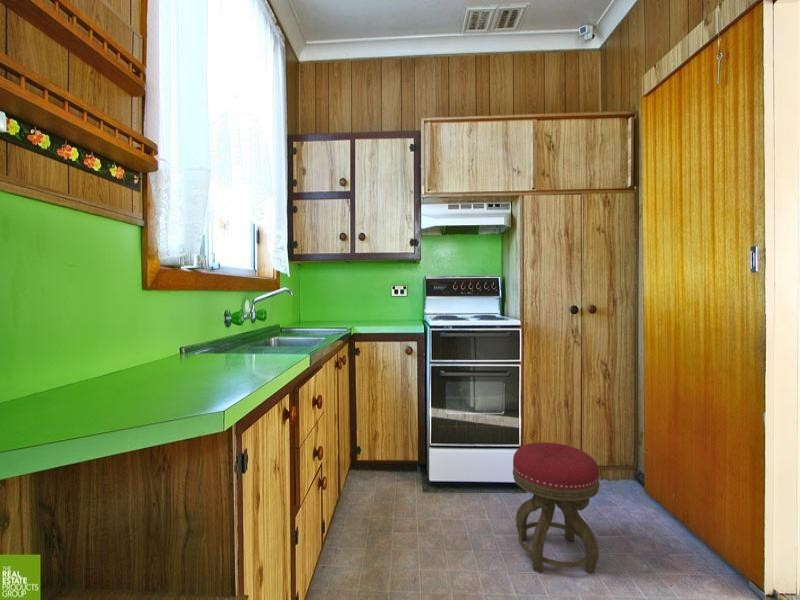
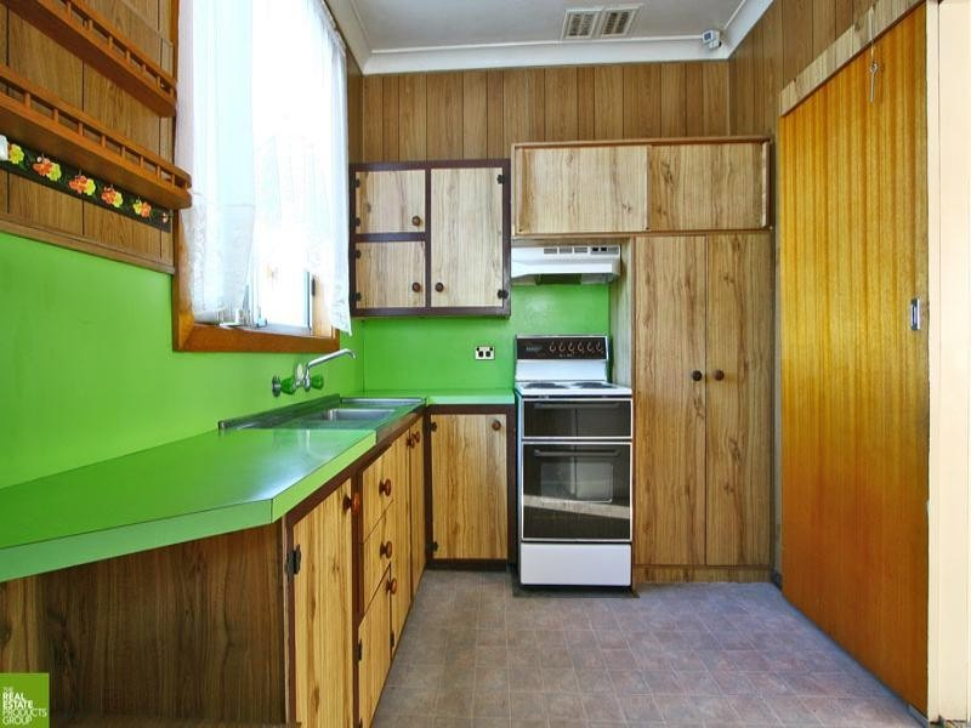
- stool [512,441,600,574]
